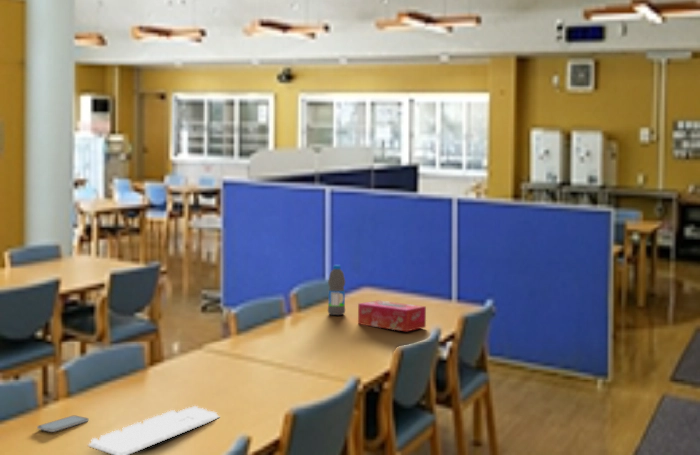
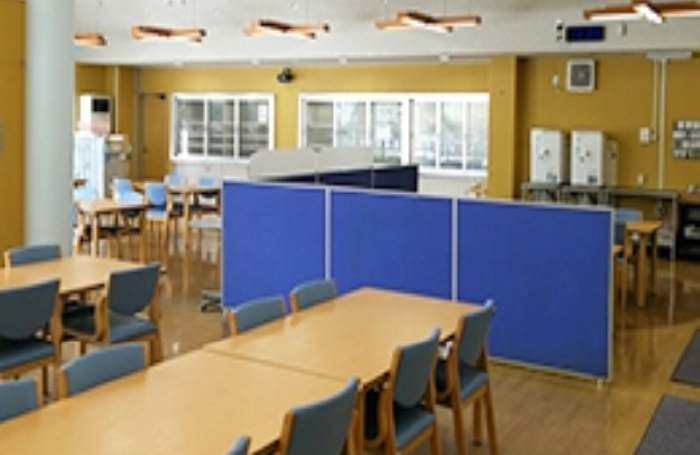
- tissue box [357,300,427,333]
- keyboard [87,405,221,455]
- smartphone [36,415,90,433]
- water bottle [327,264,346,316]
